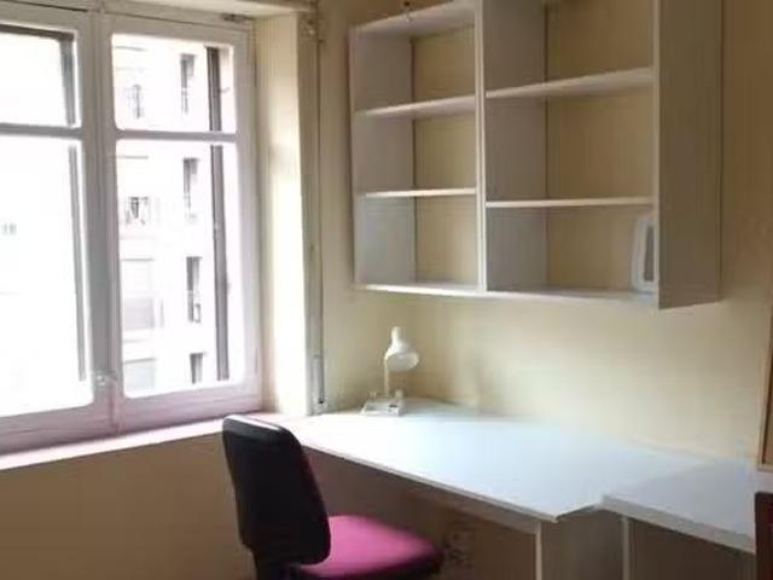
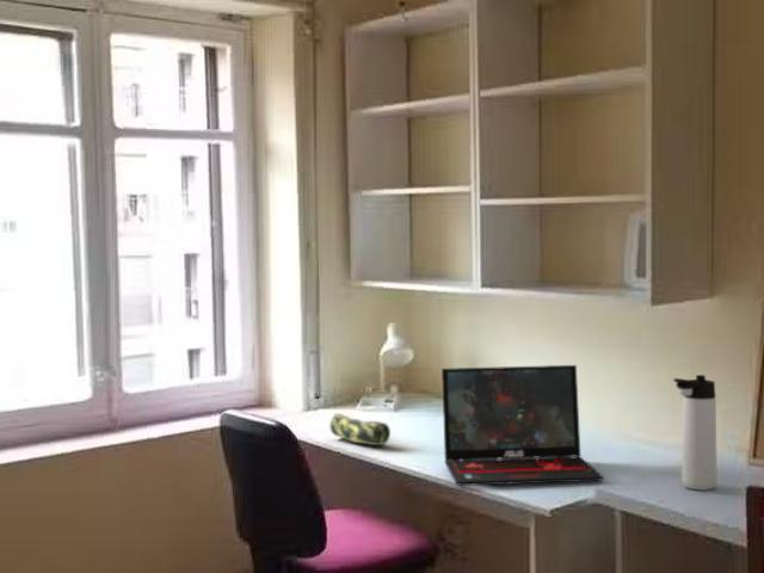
+ pencil case [328,413,392,446]
+ laptop [440,364,605,487]
+ thermos bottle [672,374,719,492]
